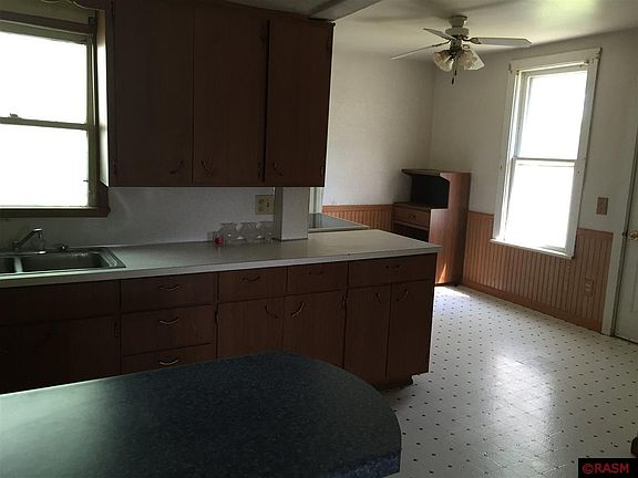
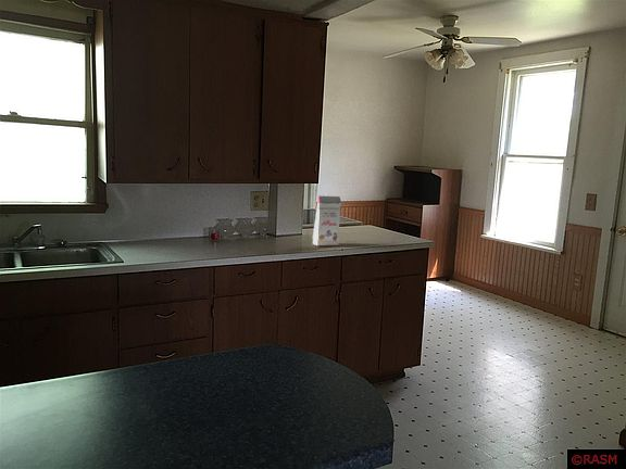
+ gift box [312,195,342,246]
